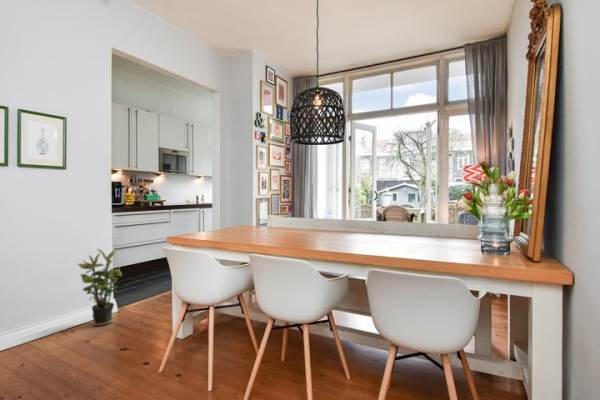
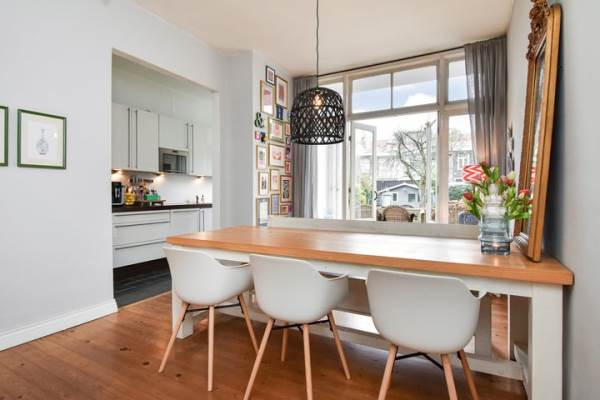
- potted plant [77,248,123,327]
